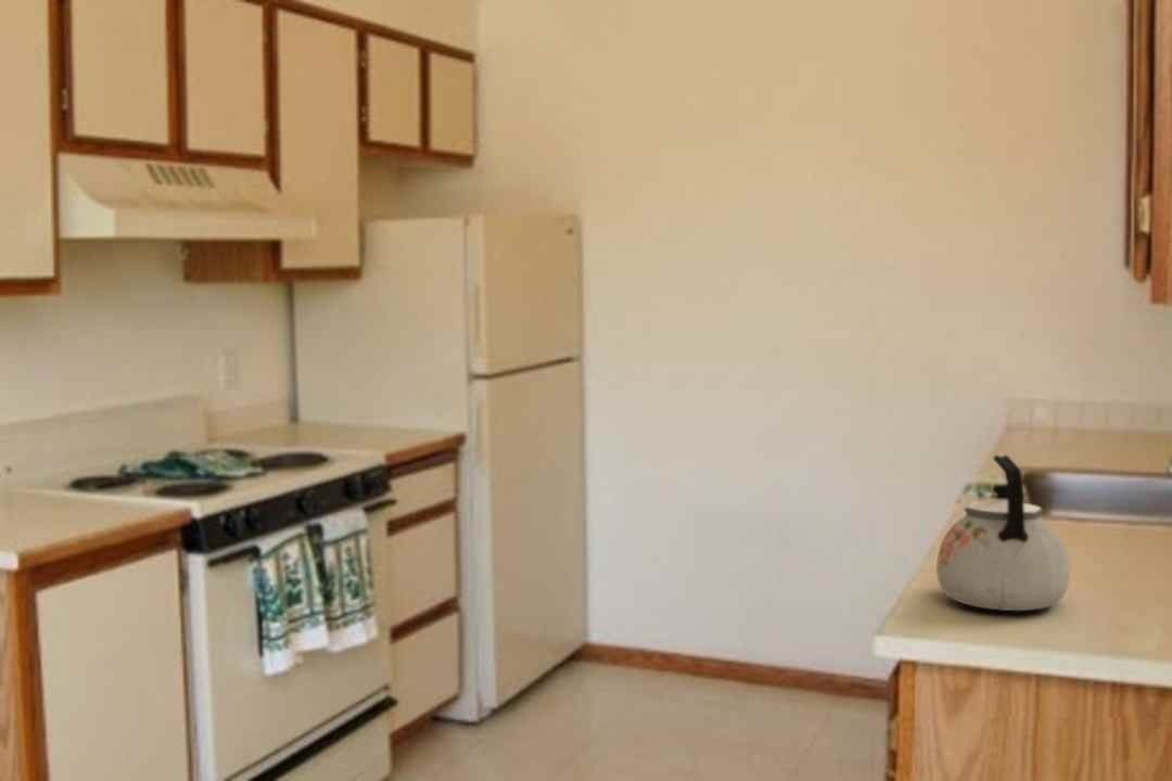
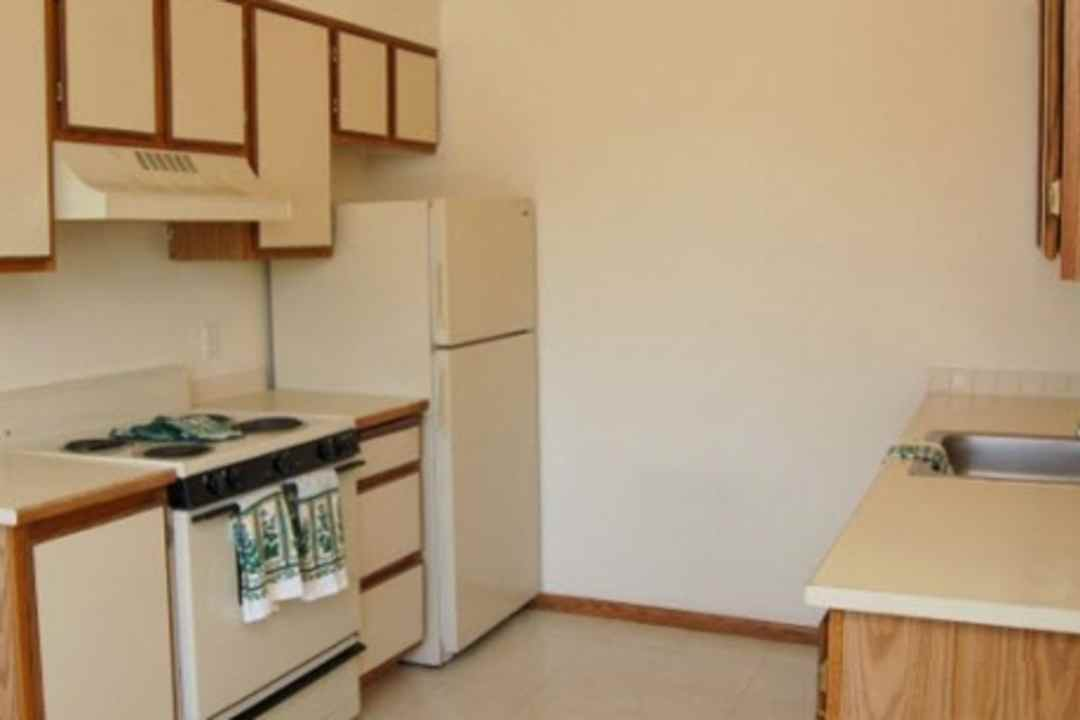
- kettle [935,453,1071,612]
